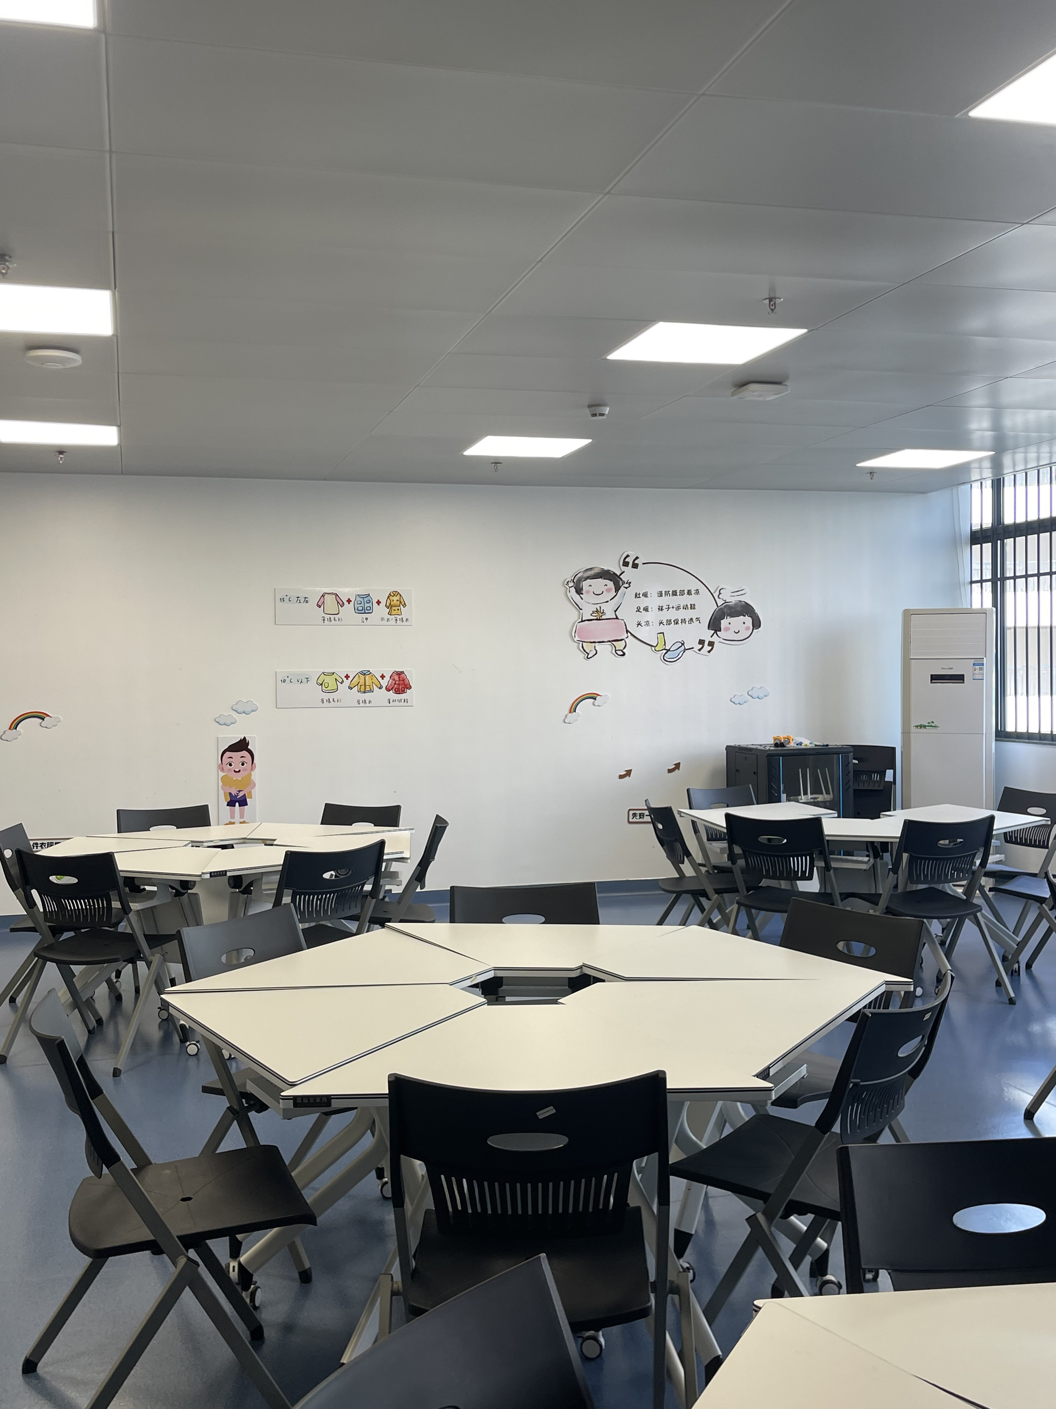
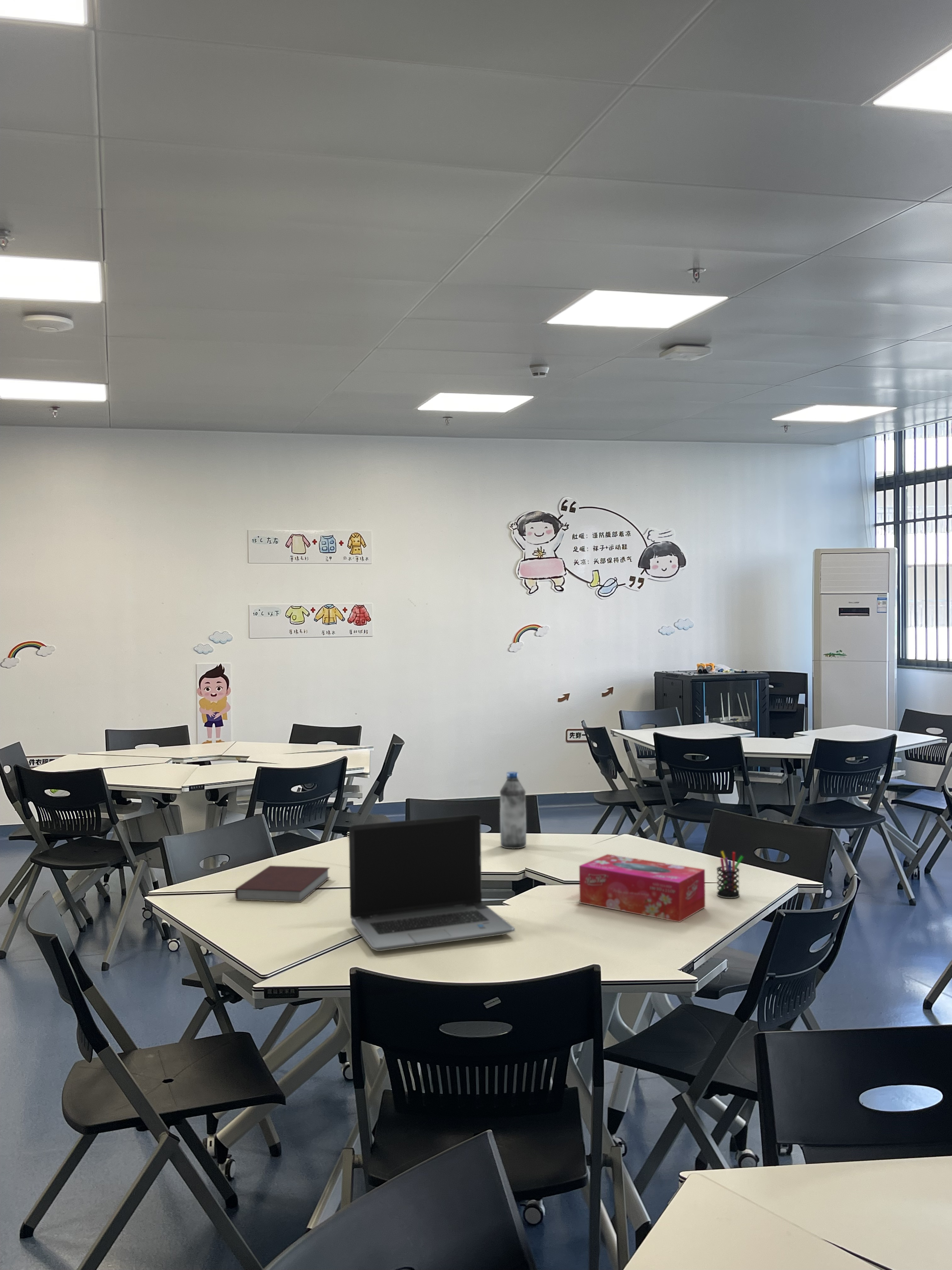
+ tissue box [579,854,705,923]
+ notebook [235,865,331,902]
+ water bottle [500,771,527,849]
+ pen holder [716,850,744,899]
+ laptop computer [349,814,515,951]
